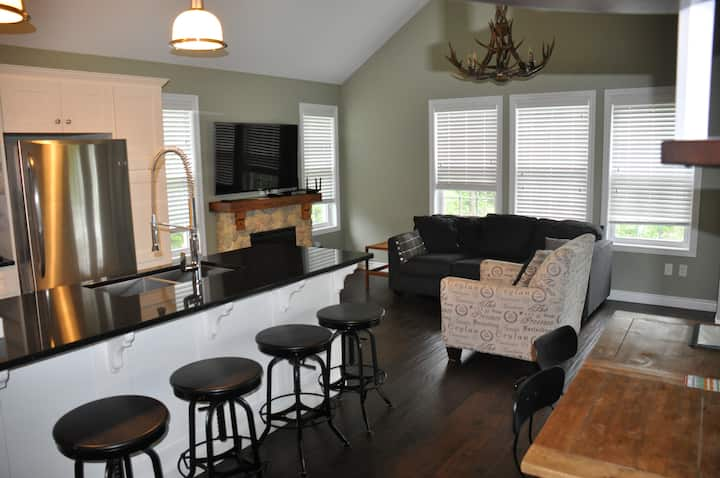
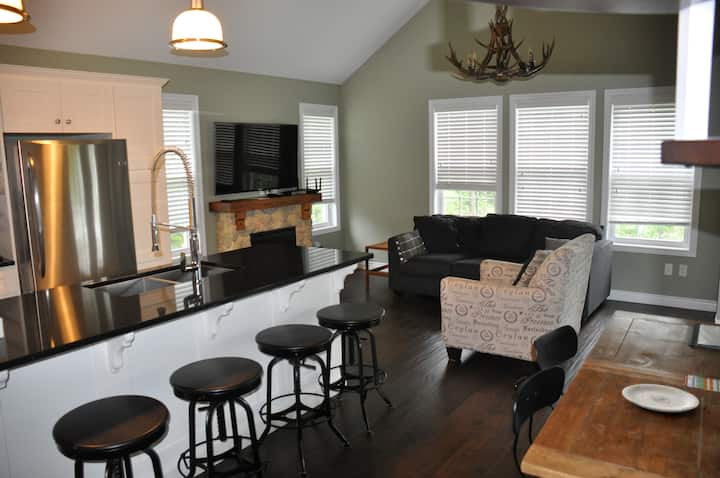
+ plate [621,383,700,413]
